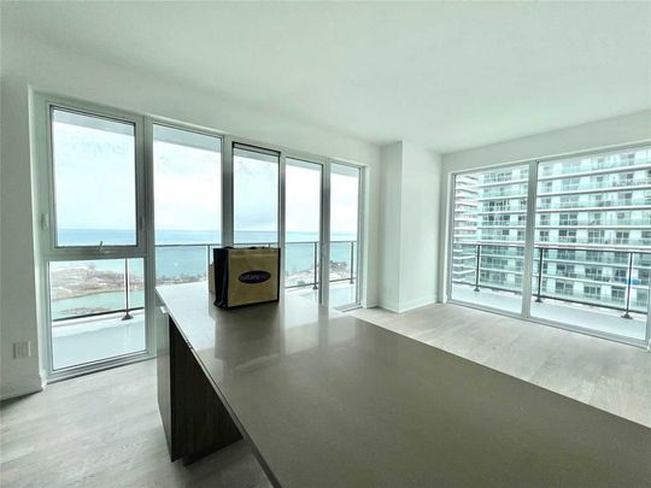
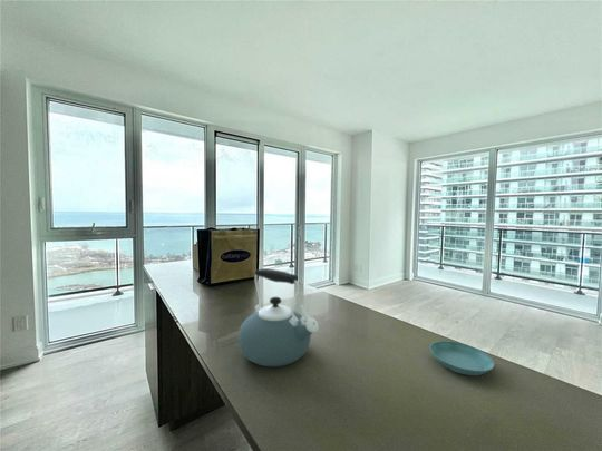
+ saucer [429,340,495,376]
+ kettle [237,267,320,367]
